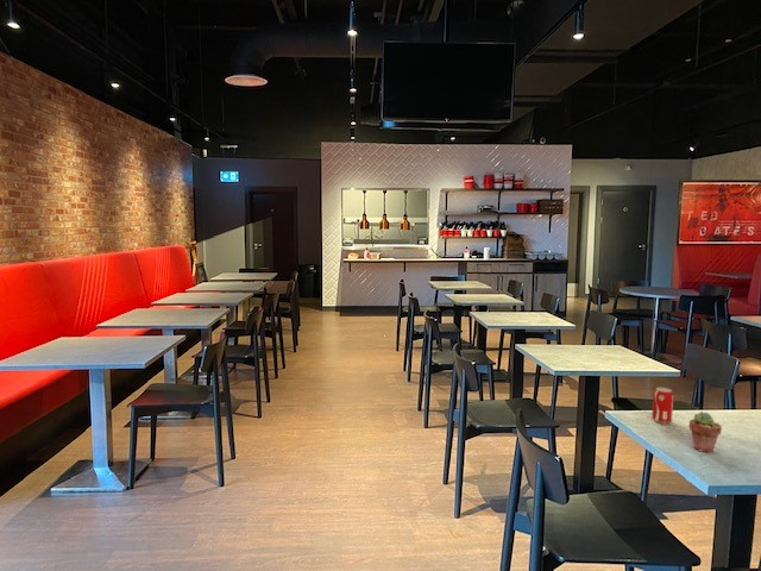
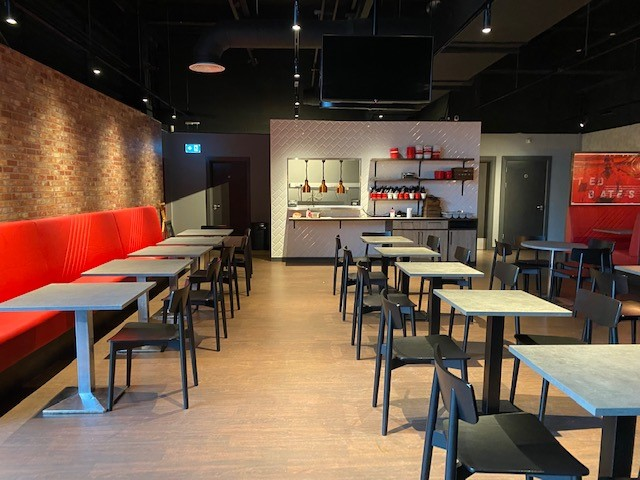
- beverage can [650,387,674,425]
- potted succulent [688,410,723,453]
